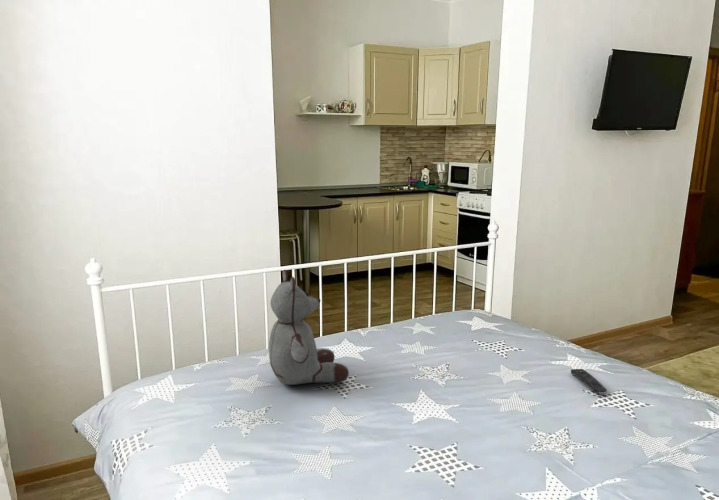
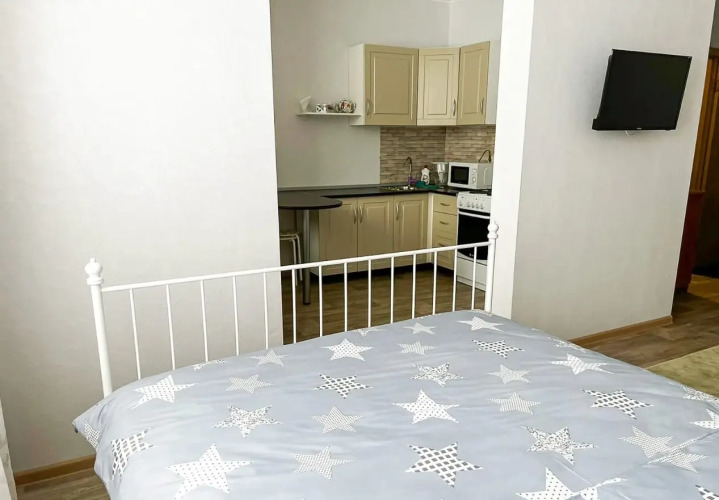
- stuffed bear [268,269,350,386]
- remote control [570,368,608,396]
